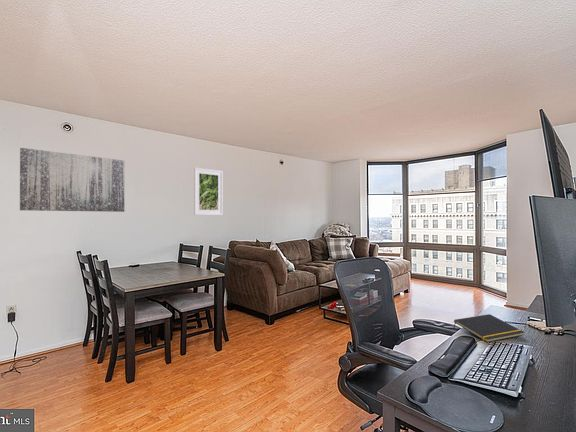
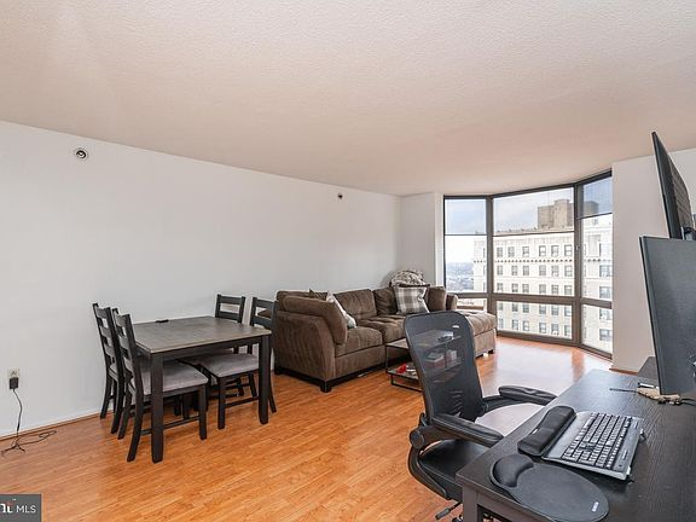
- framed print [193,167,224,216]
- wall art [19,147,126,213]
- notepad [453,313,526,343]
